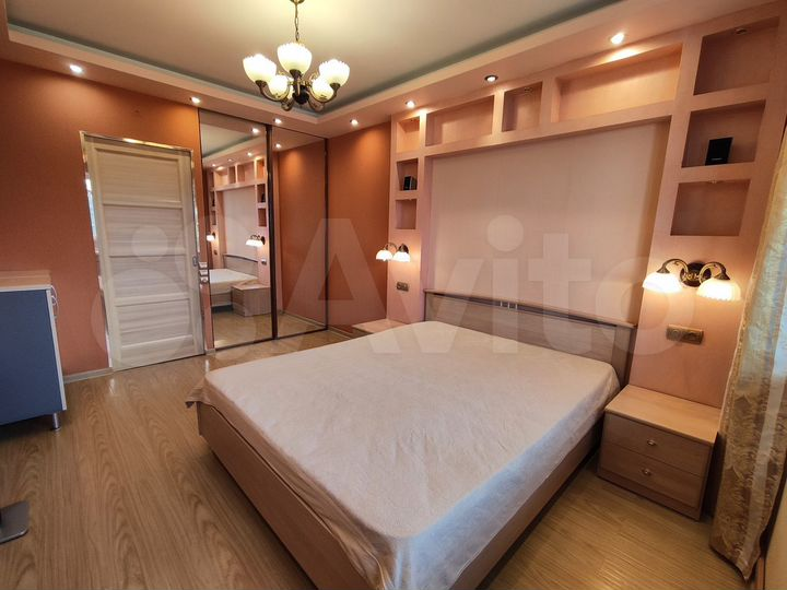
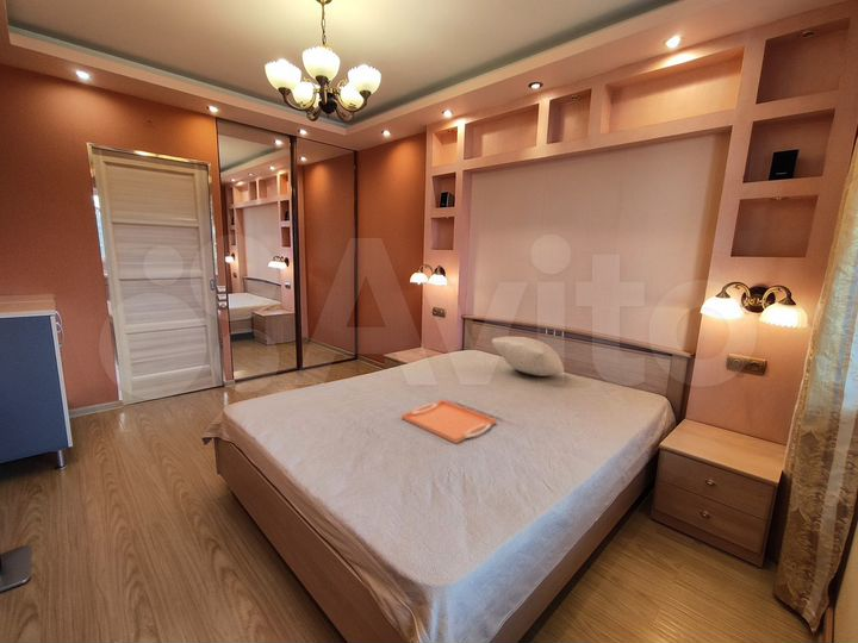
+ serving tray [400,399,497,445]
+ pillow [491,336,565,377]
